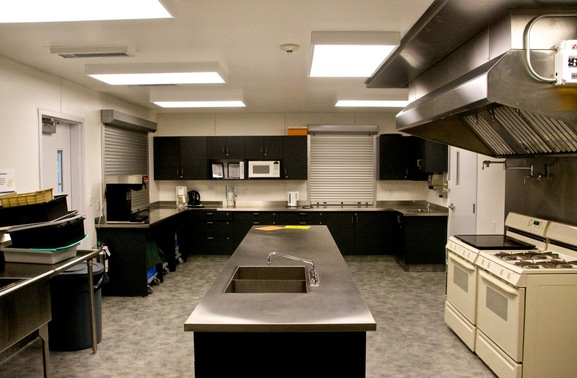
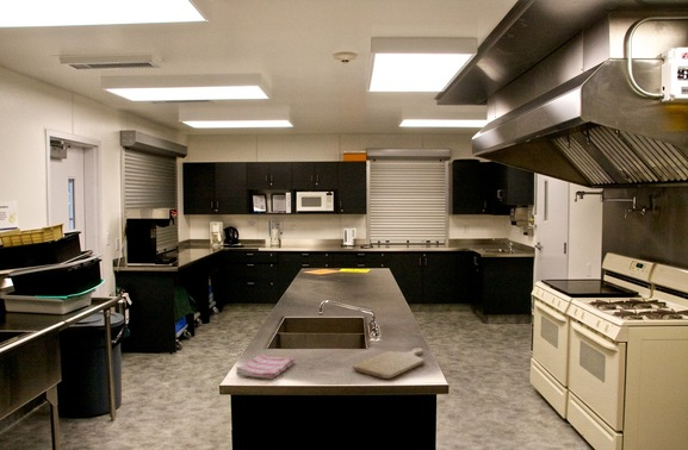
+ chopping board [351,348,426,380]
+ dish towel [235,354,296,380]
